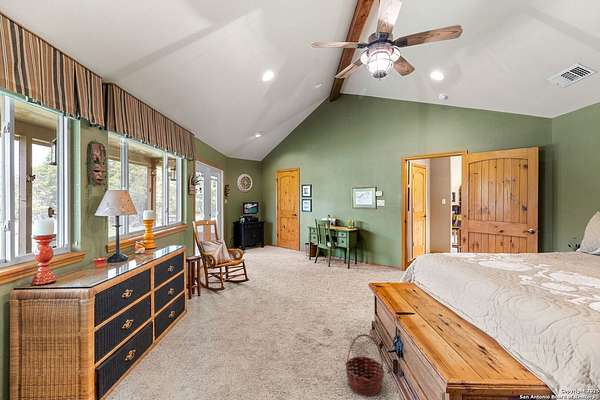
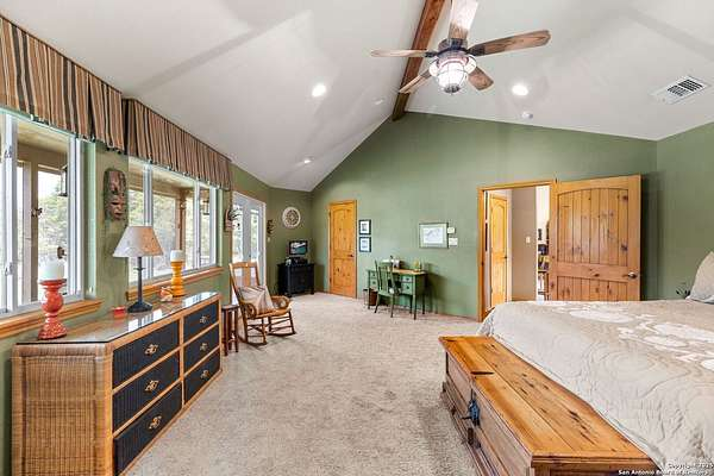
- basket [345,333,385,397]
